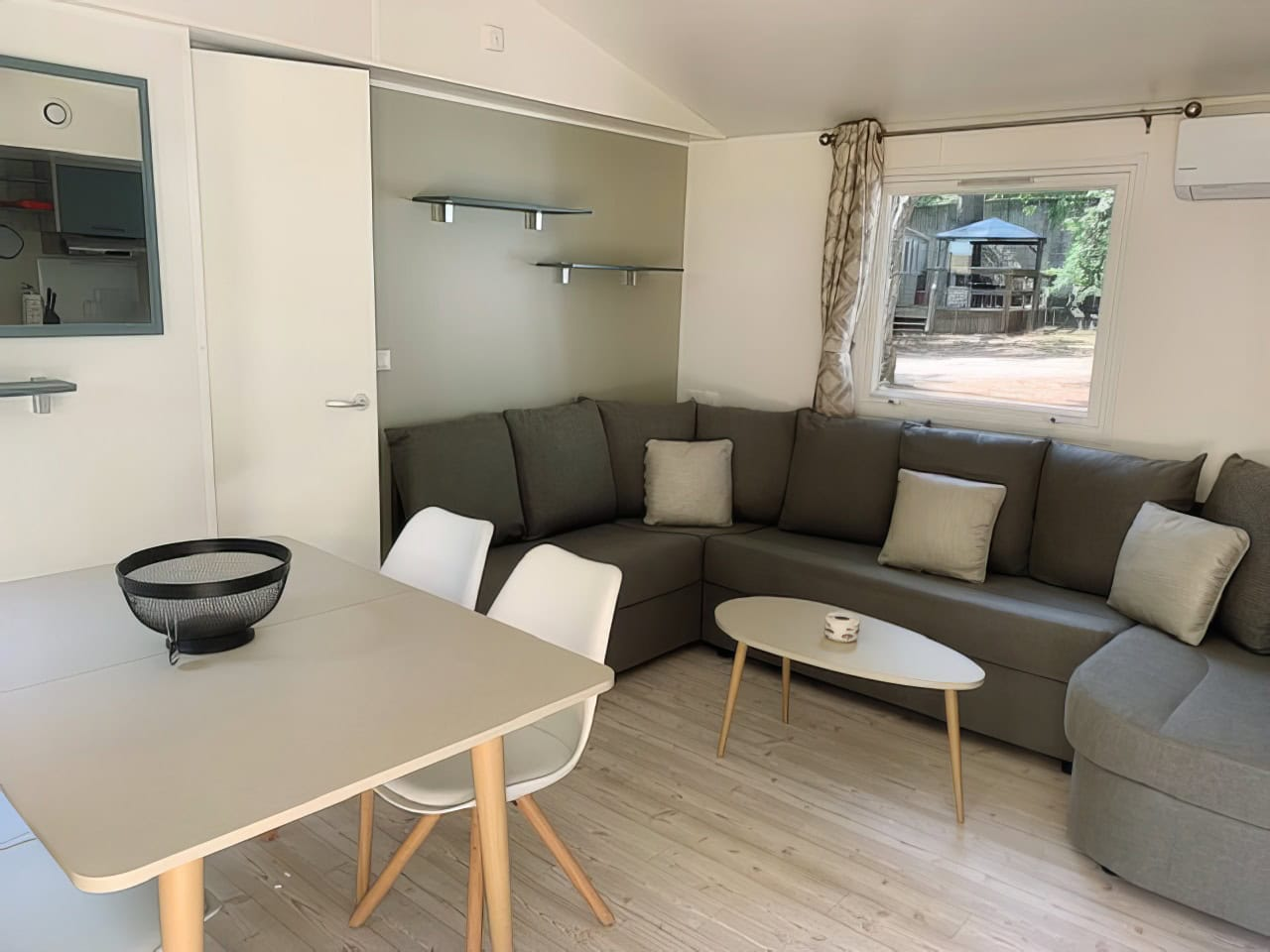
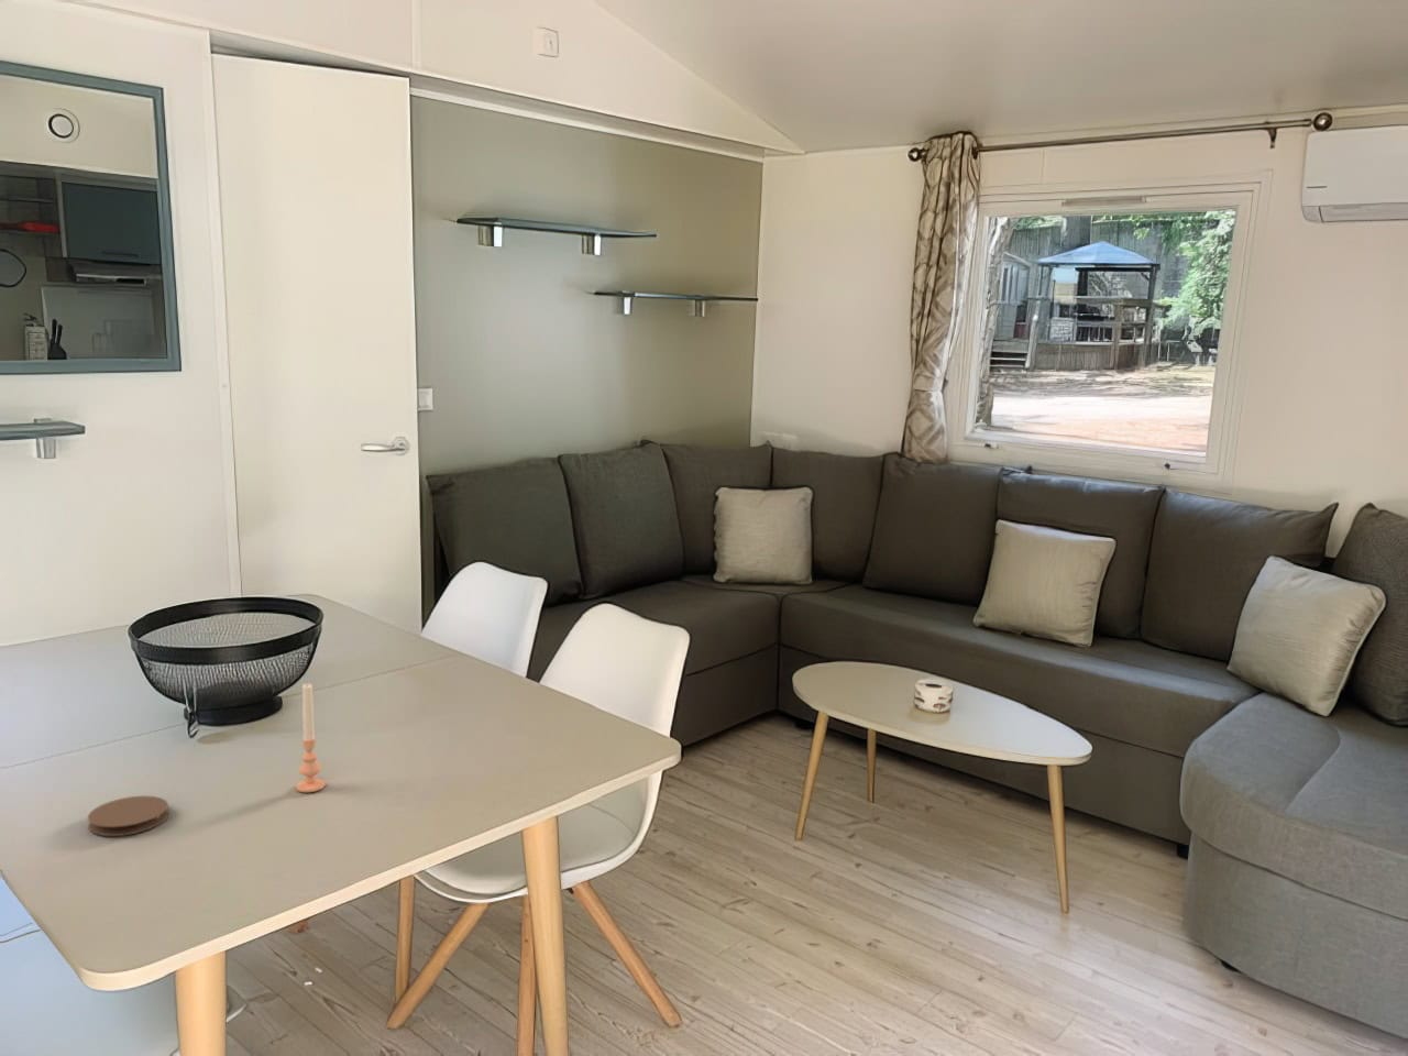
+ coaster [86,795,170,837]
+ candle [295,682,326,793]
